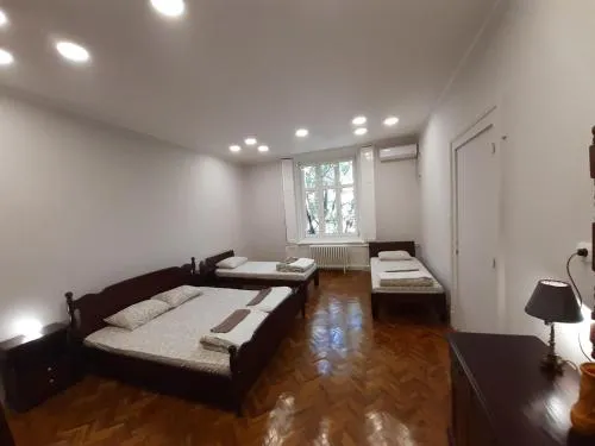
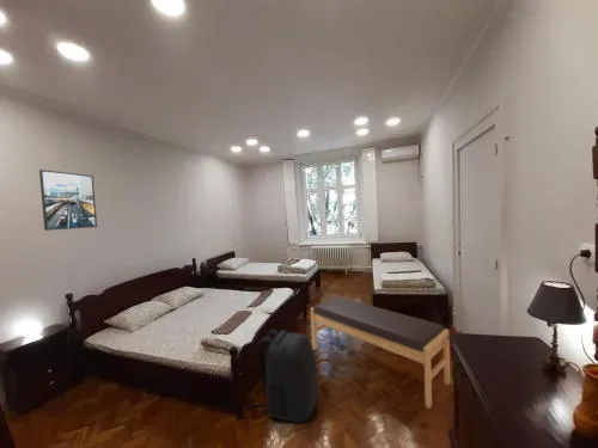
+ bench [310,296,451,410]
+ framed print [38,168,98,232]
+ backpack [252,329,318,424]
